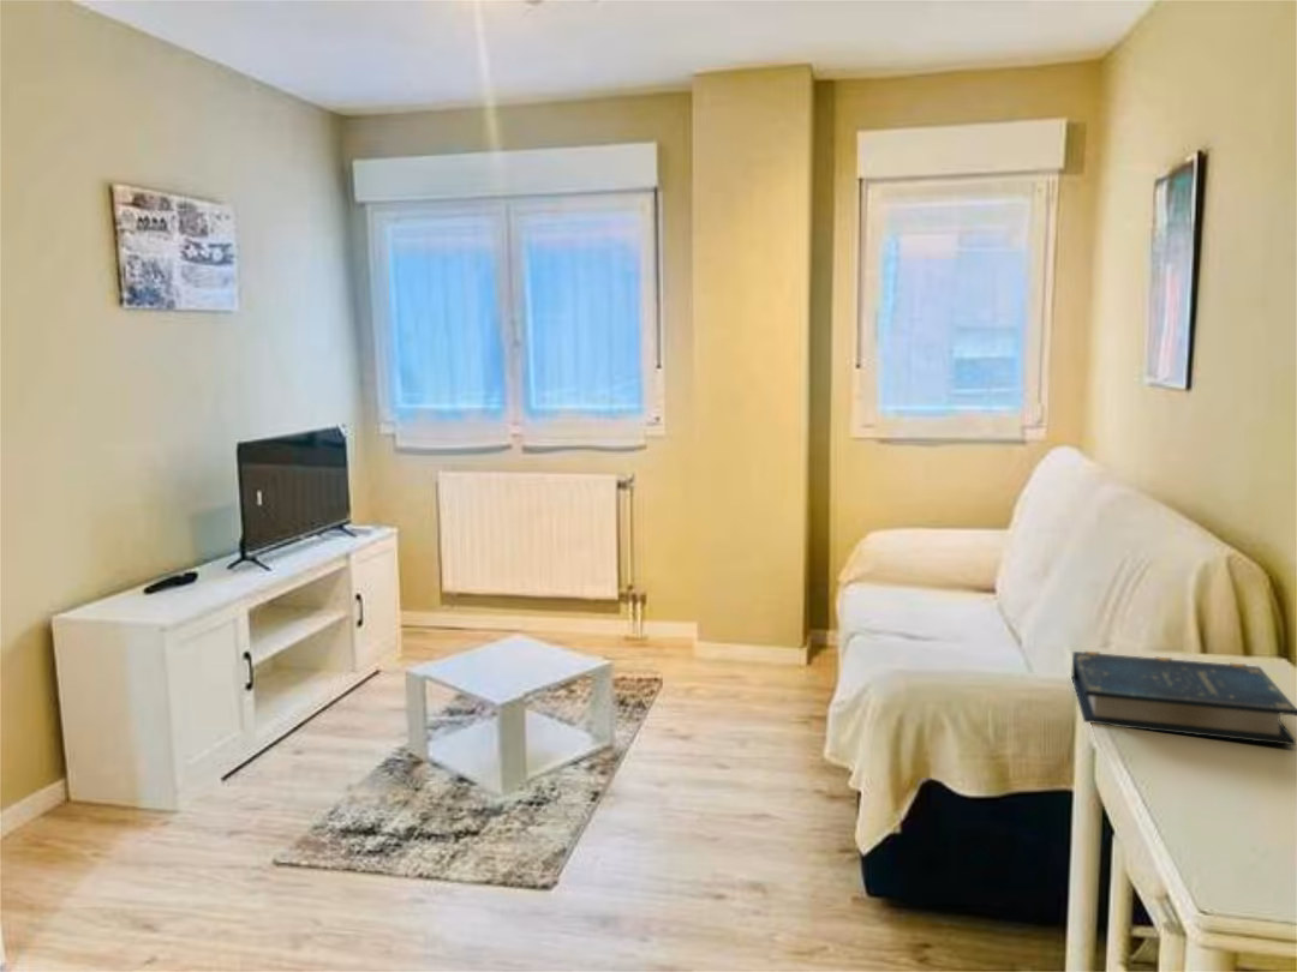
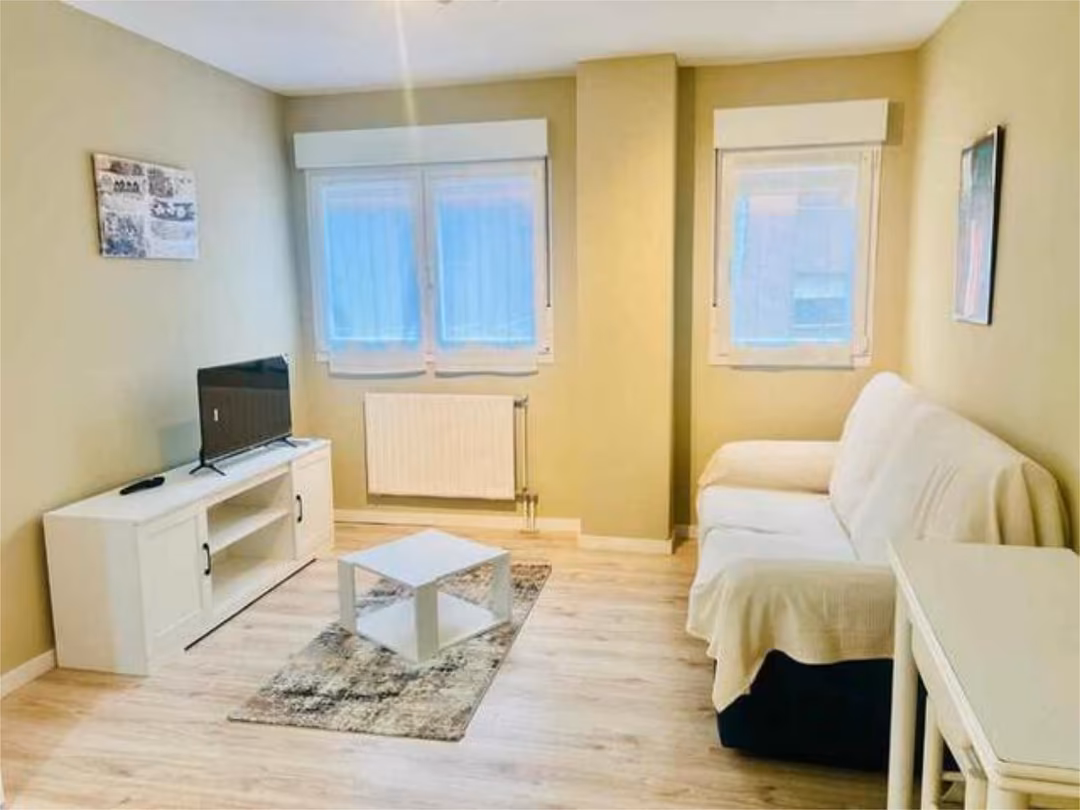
- book [1070,650,1297,746]
